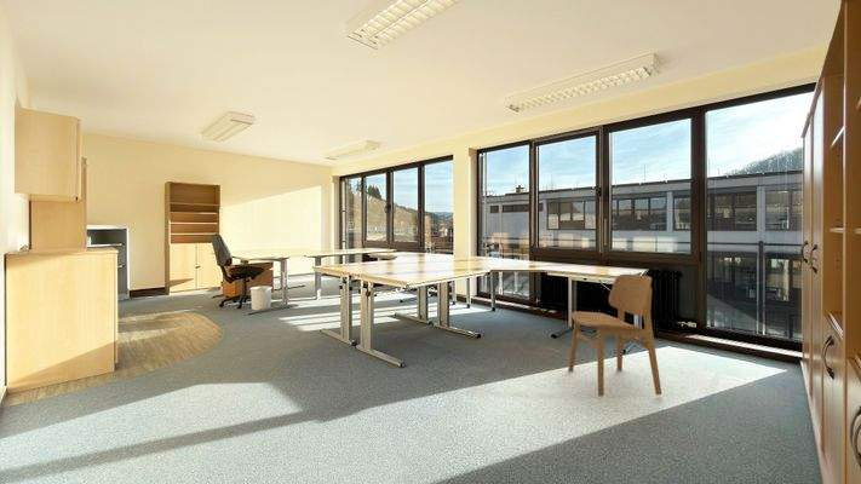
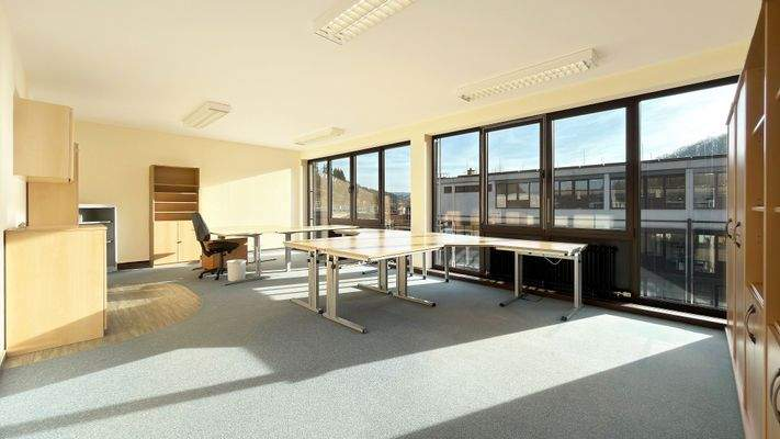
- dining chair [567,273,662,397]
